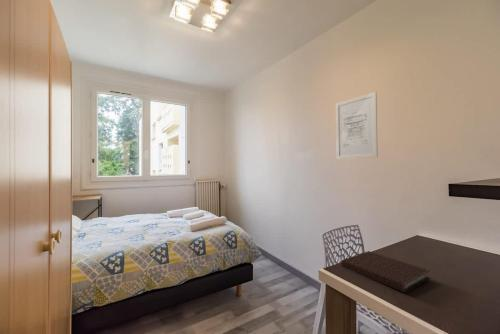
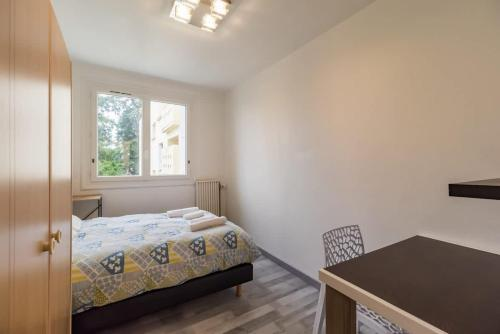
- wall art [335,91,379,160]
- notebook [340,250,431,294]
